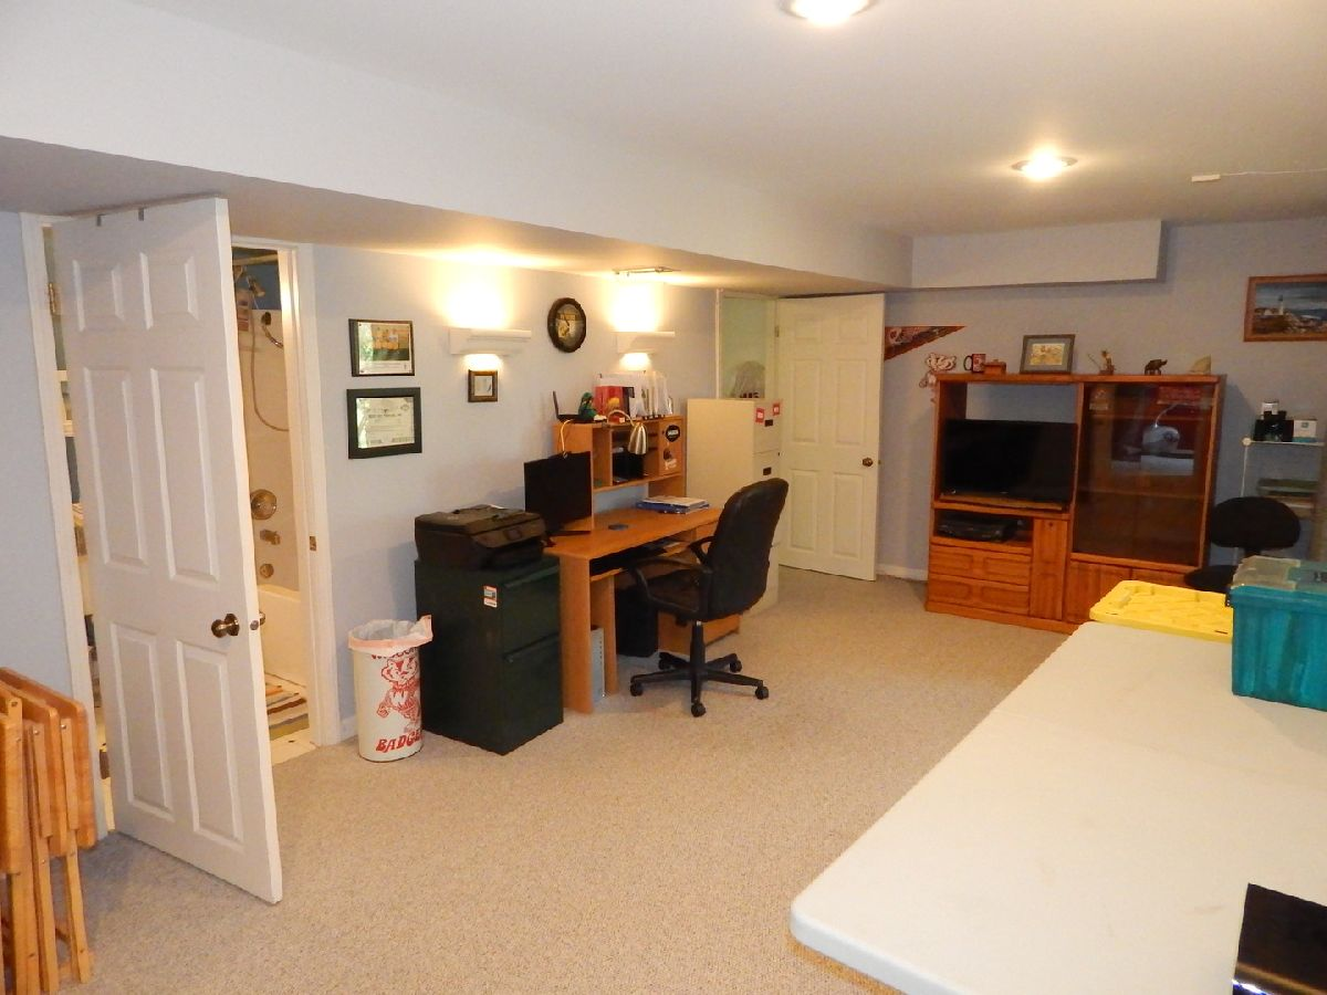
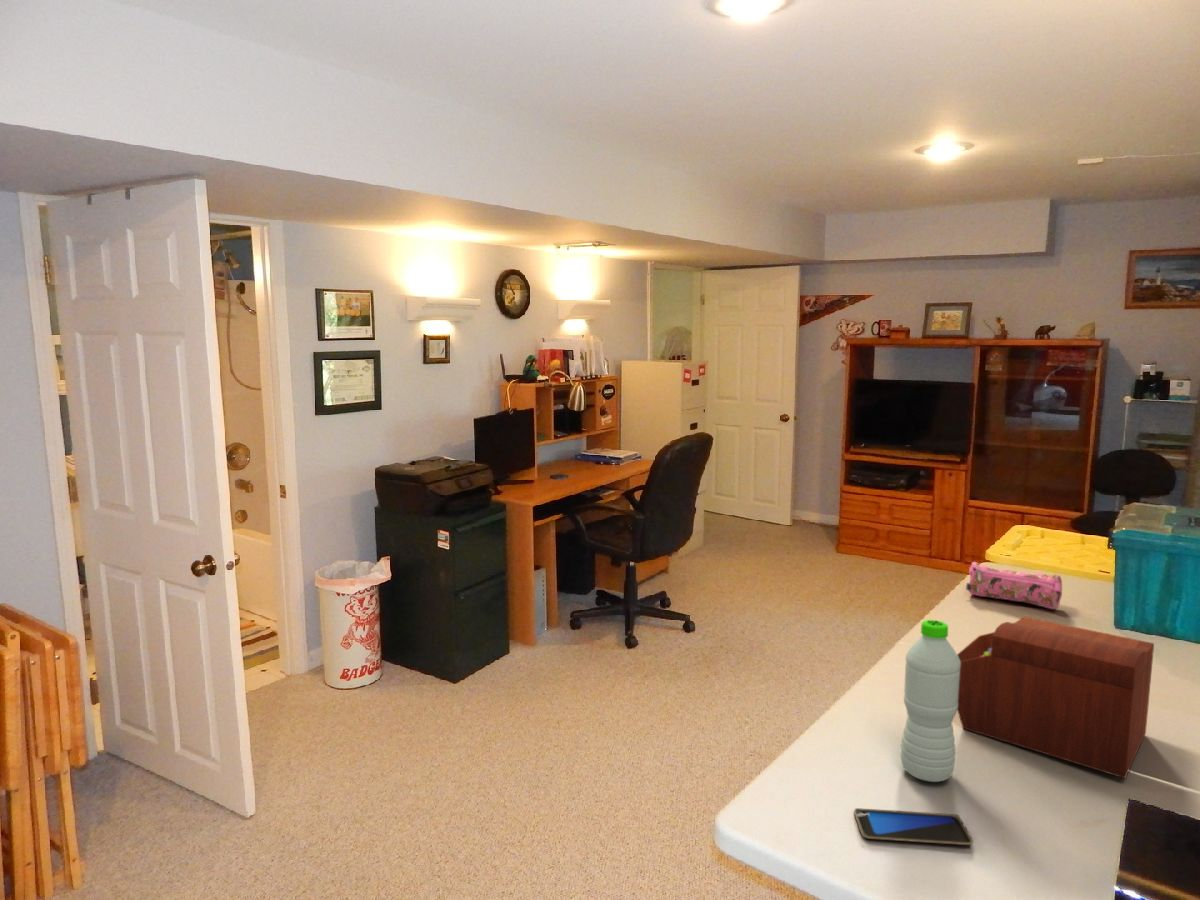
+ pencil case [965,561,1063,610]
+ water bottle [900,619,961,783]
+ sewing box [957,615,1155,779]
+ smartphone [853,807,974,846]
